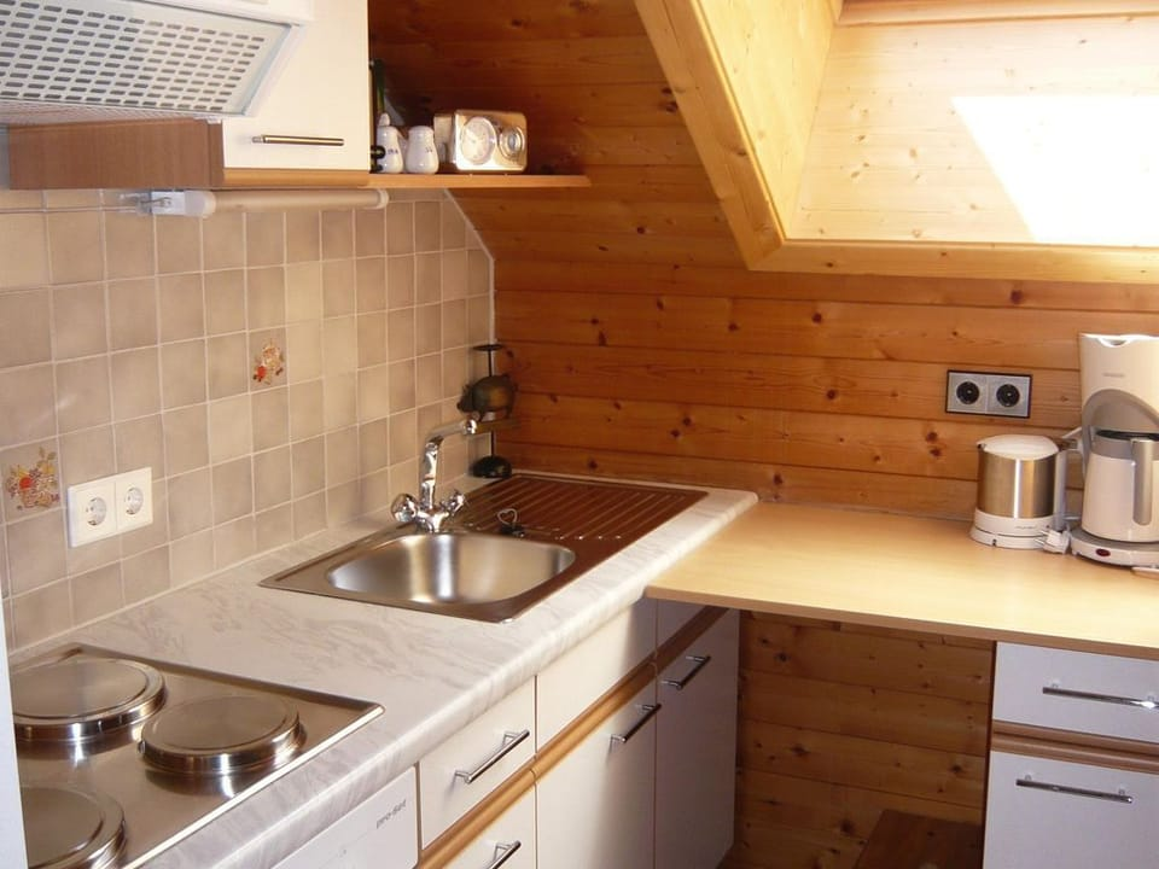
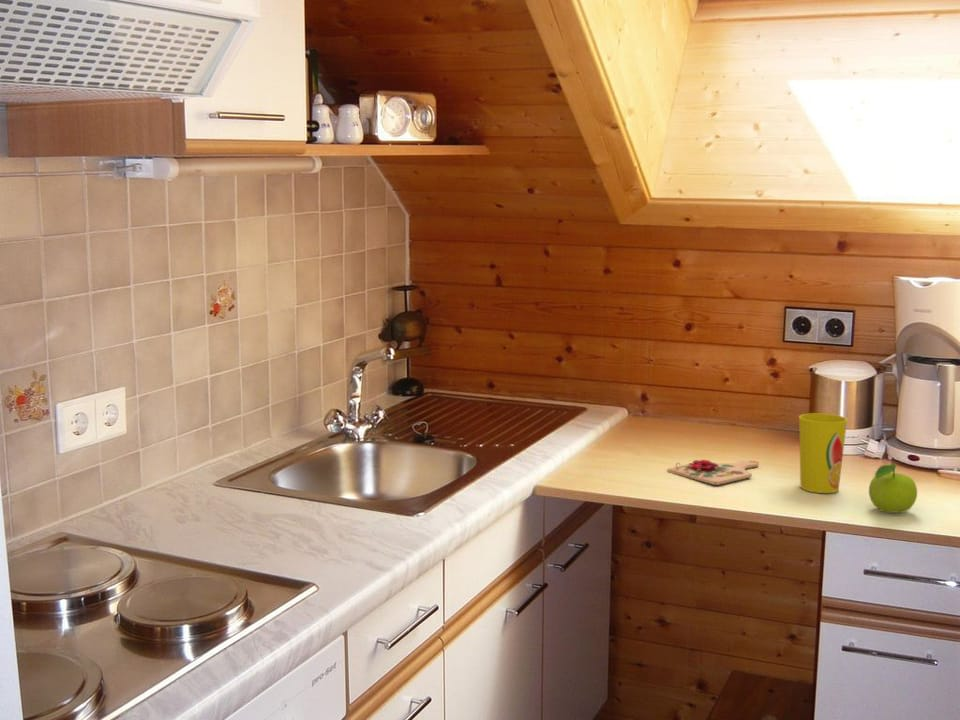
+ fruit [868,462,918,514]
+ cutting board [666,459,760,486]
+ cup [798,412,848,494]
